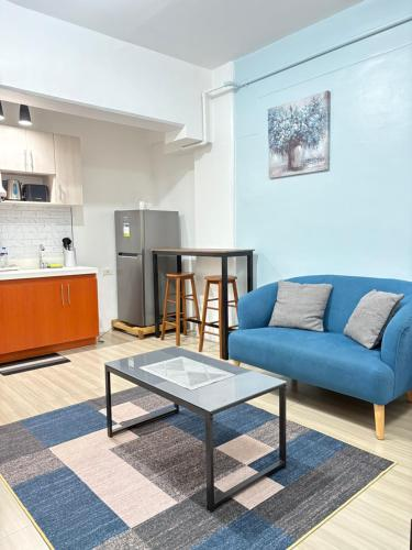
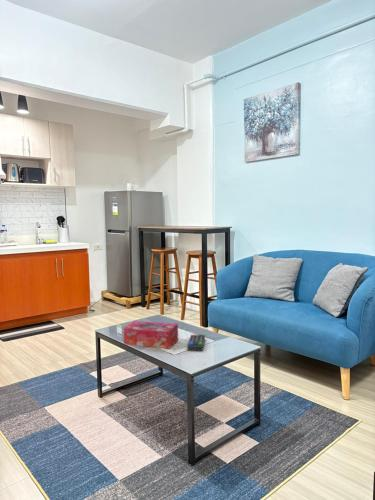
+ tissue box [123,320,179,350]
+ remote control [186,333,206,352]
